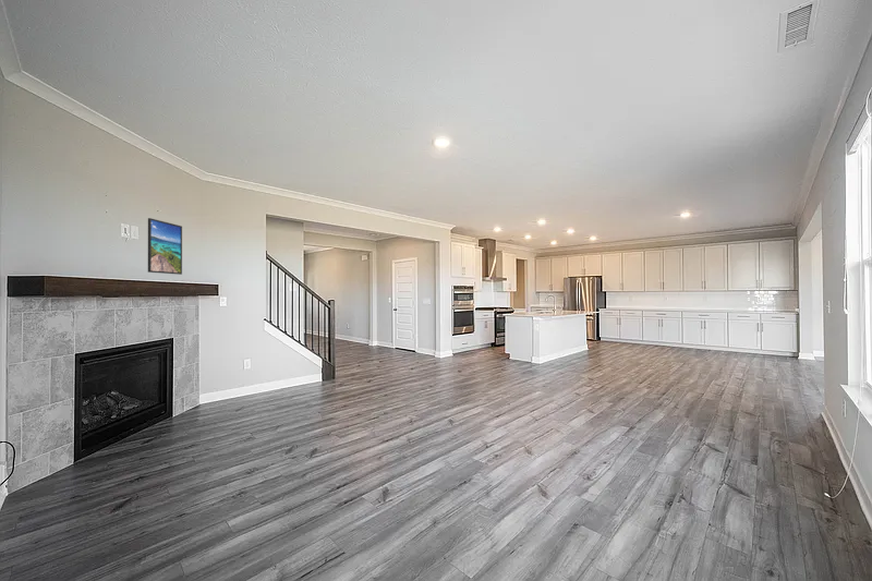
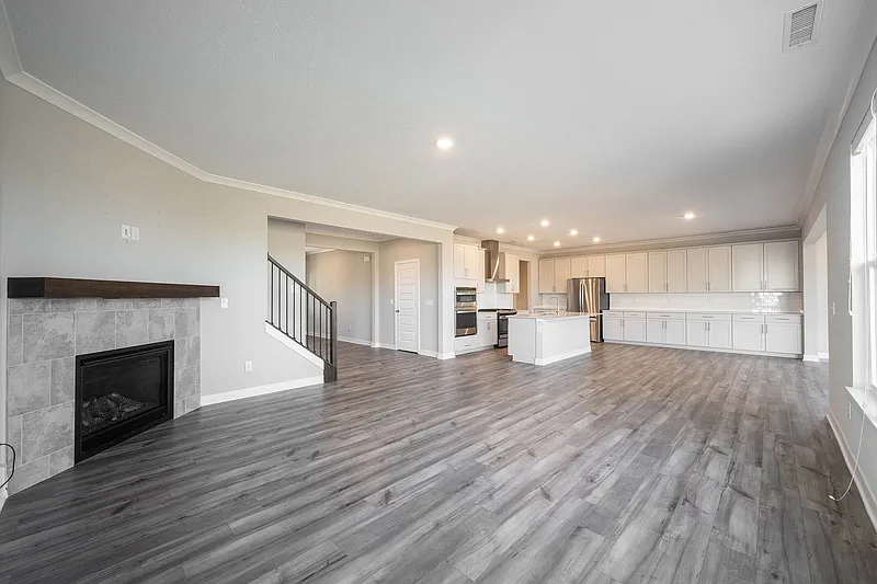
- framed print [147,217,183,276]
